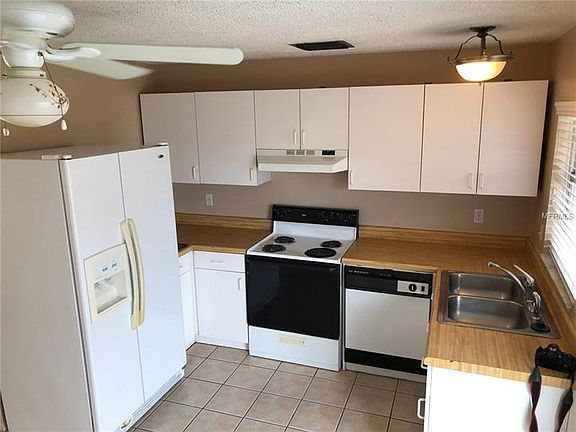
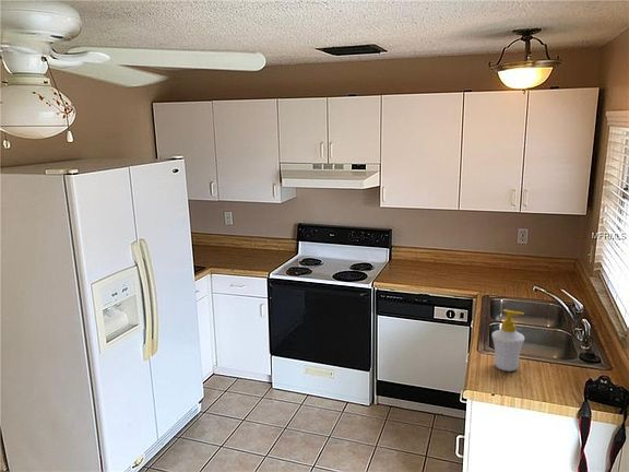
+ soap bottle [490,308,525,373]
